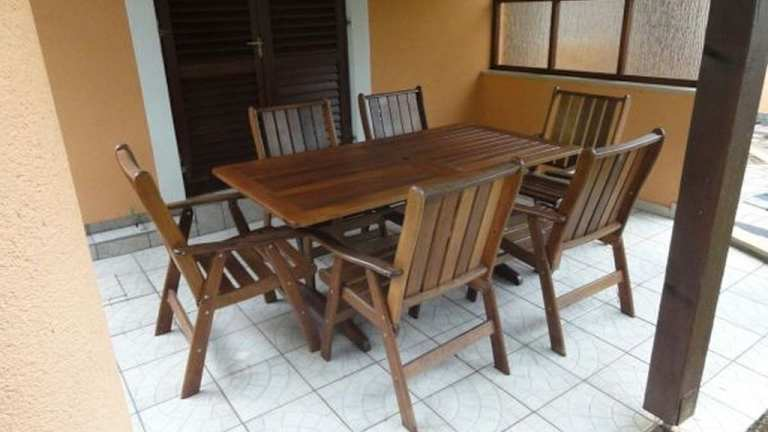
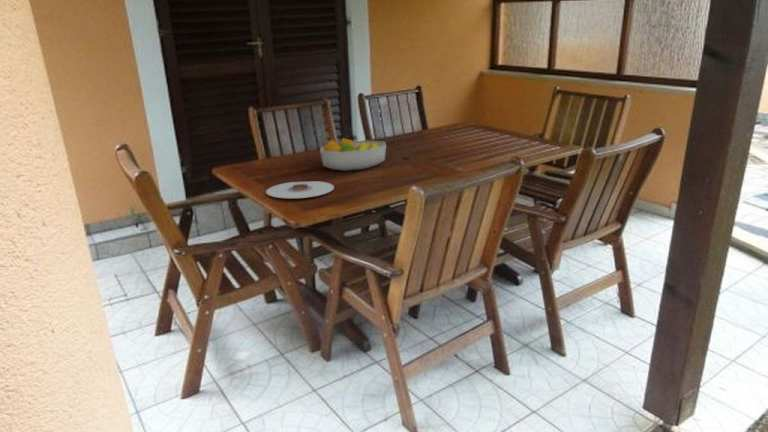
+ plate [265,180,335,199]
+ fruit bowl [319,137,387,172]
